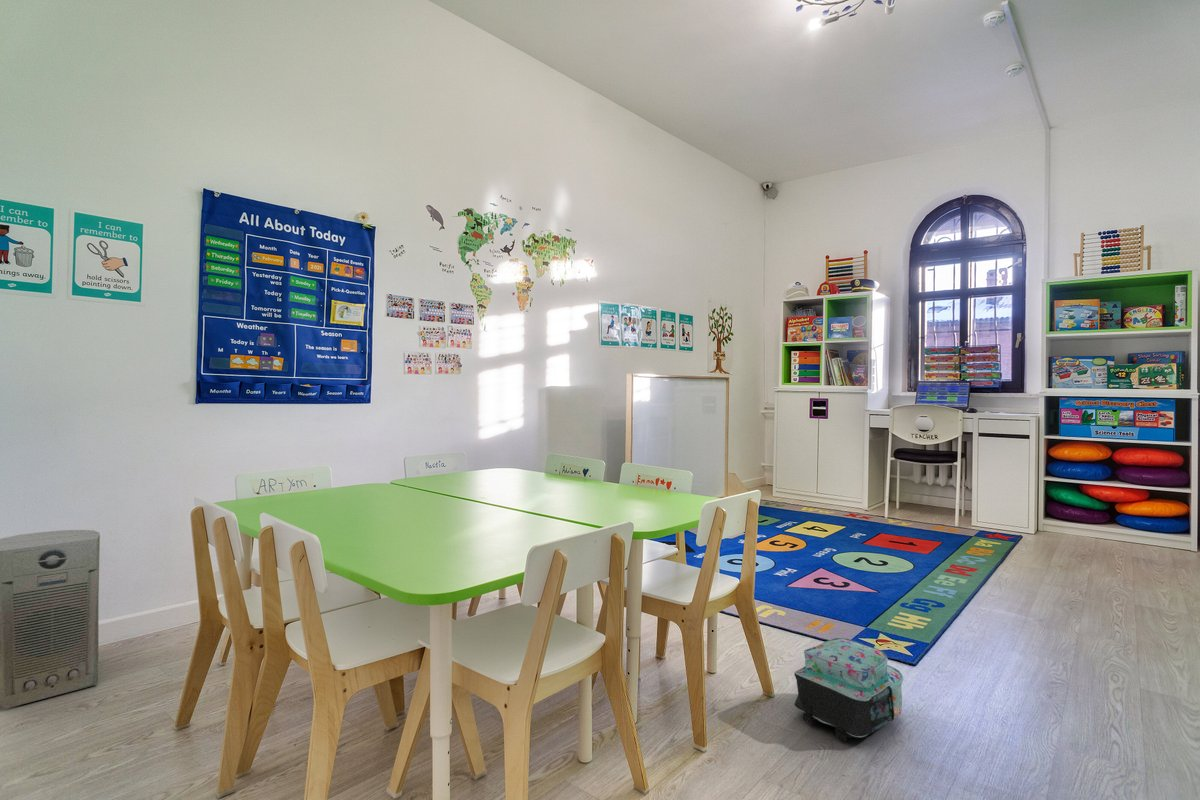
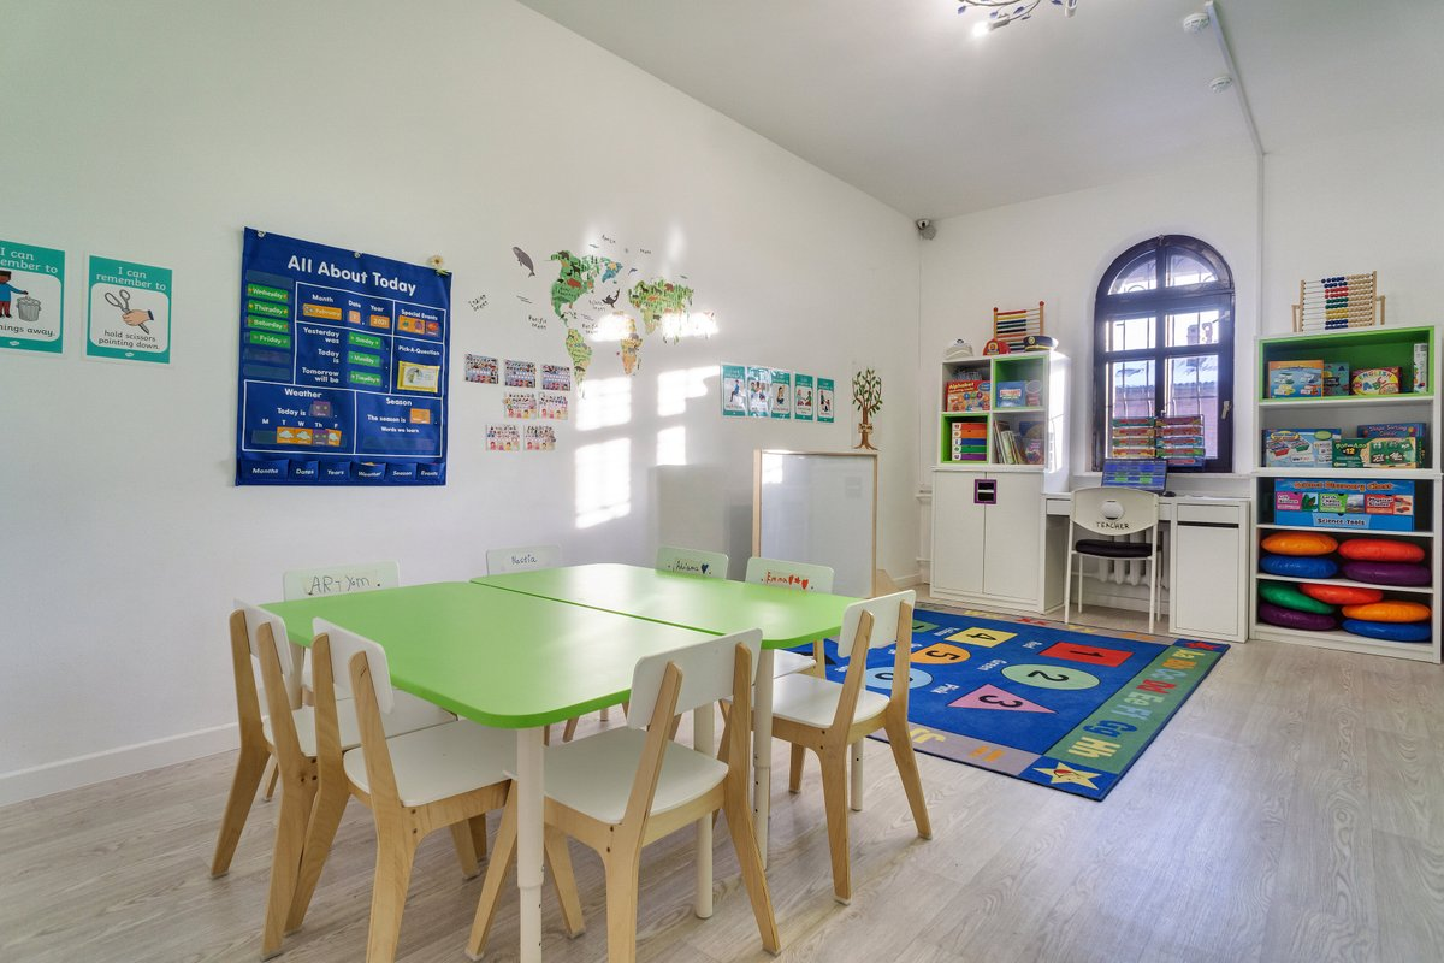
- fan [0,529,101,711]
- backpack [793,637,904,742]
